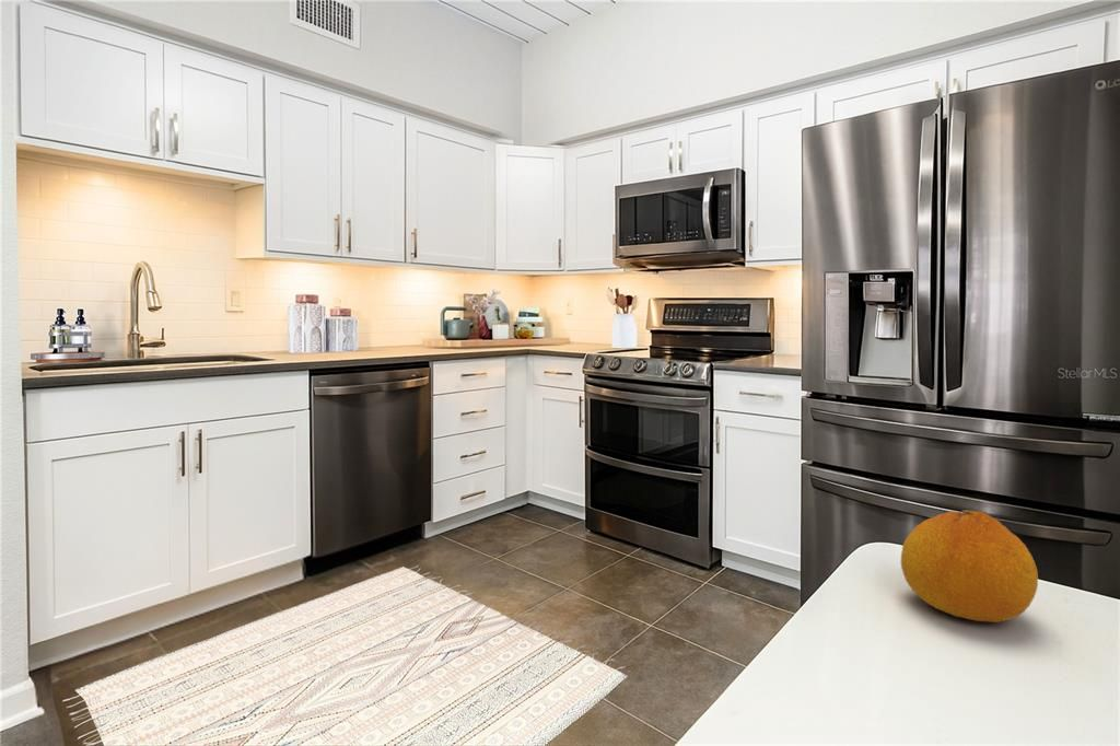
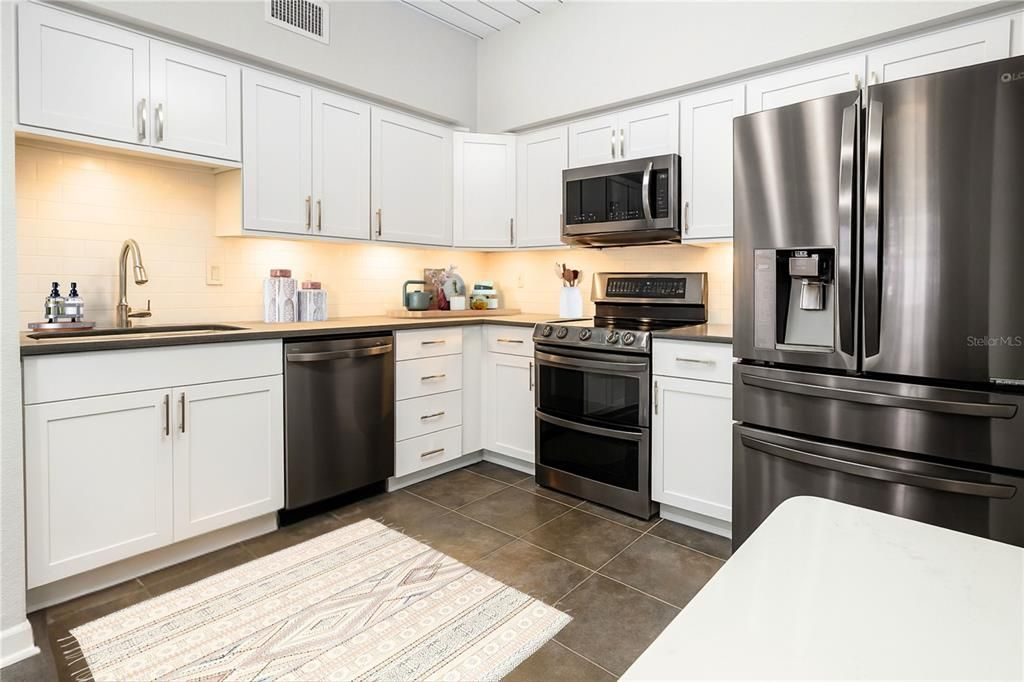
- fruit [900,509,1039,623]
